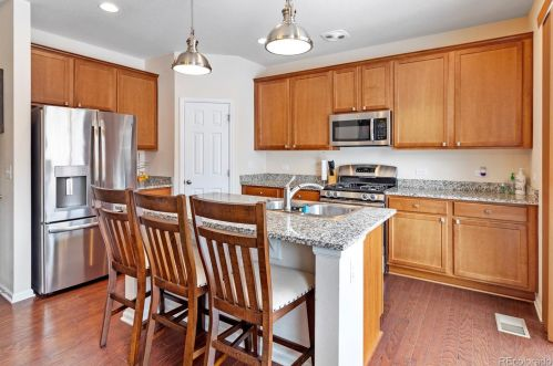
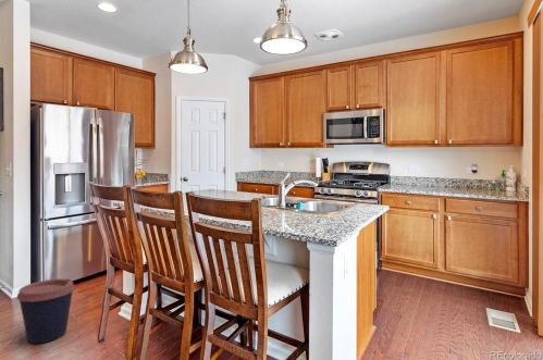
+ coffee cup [16,277,75,345]
